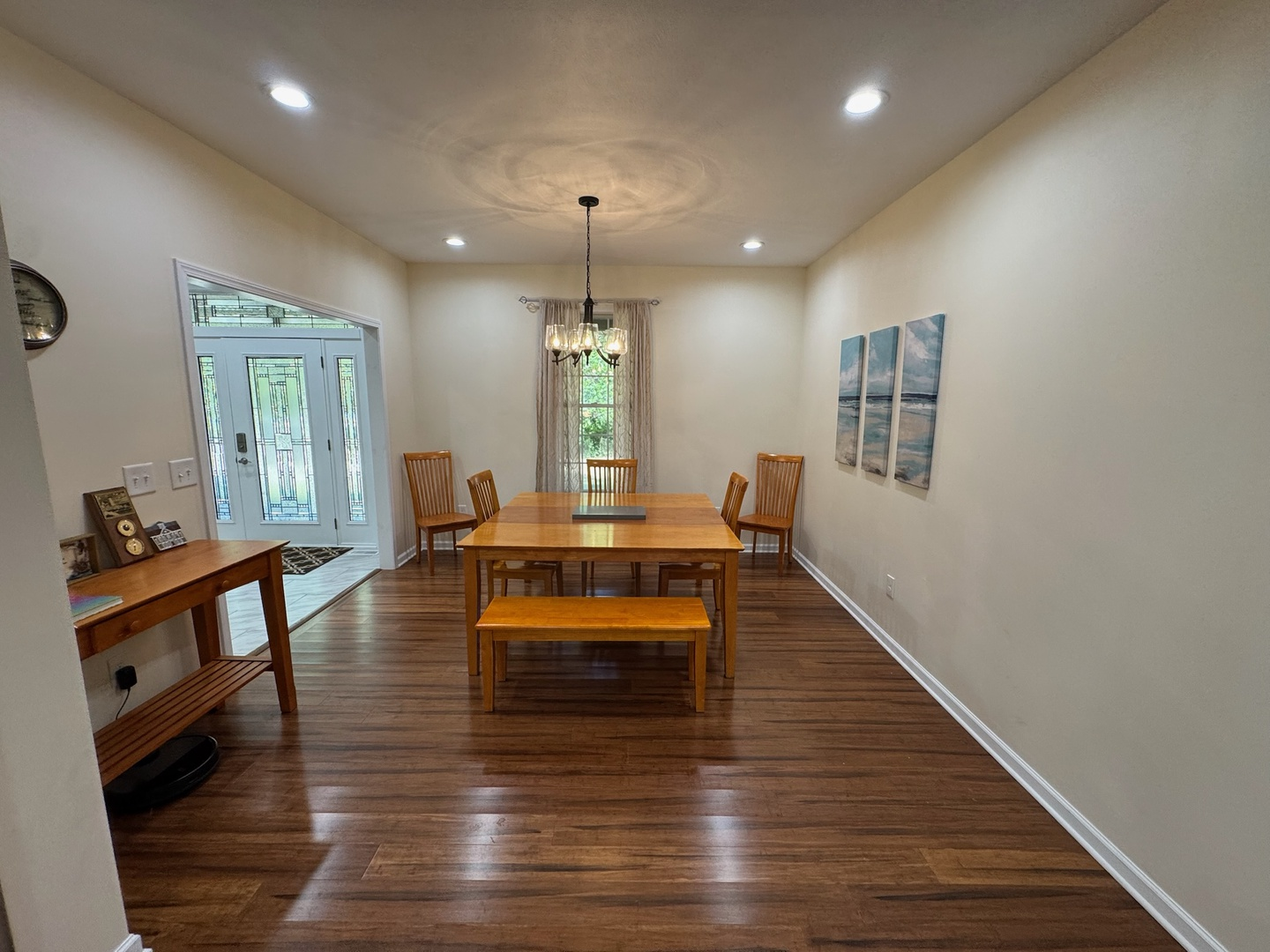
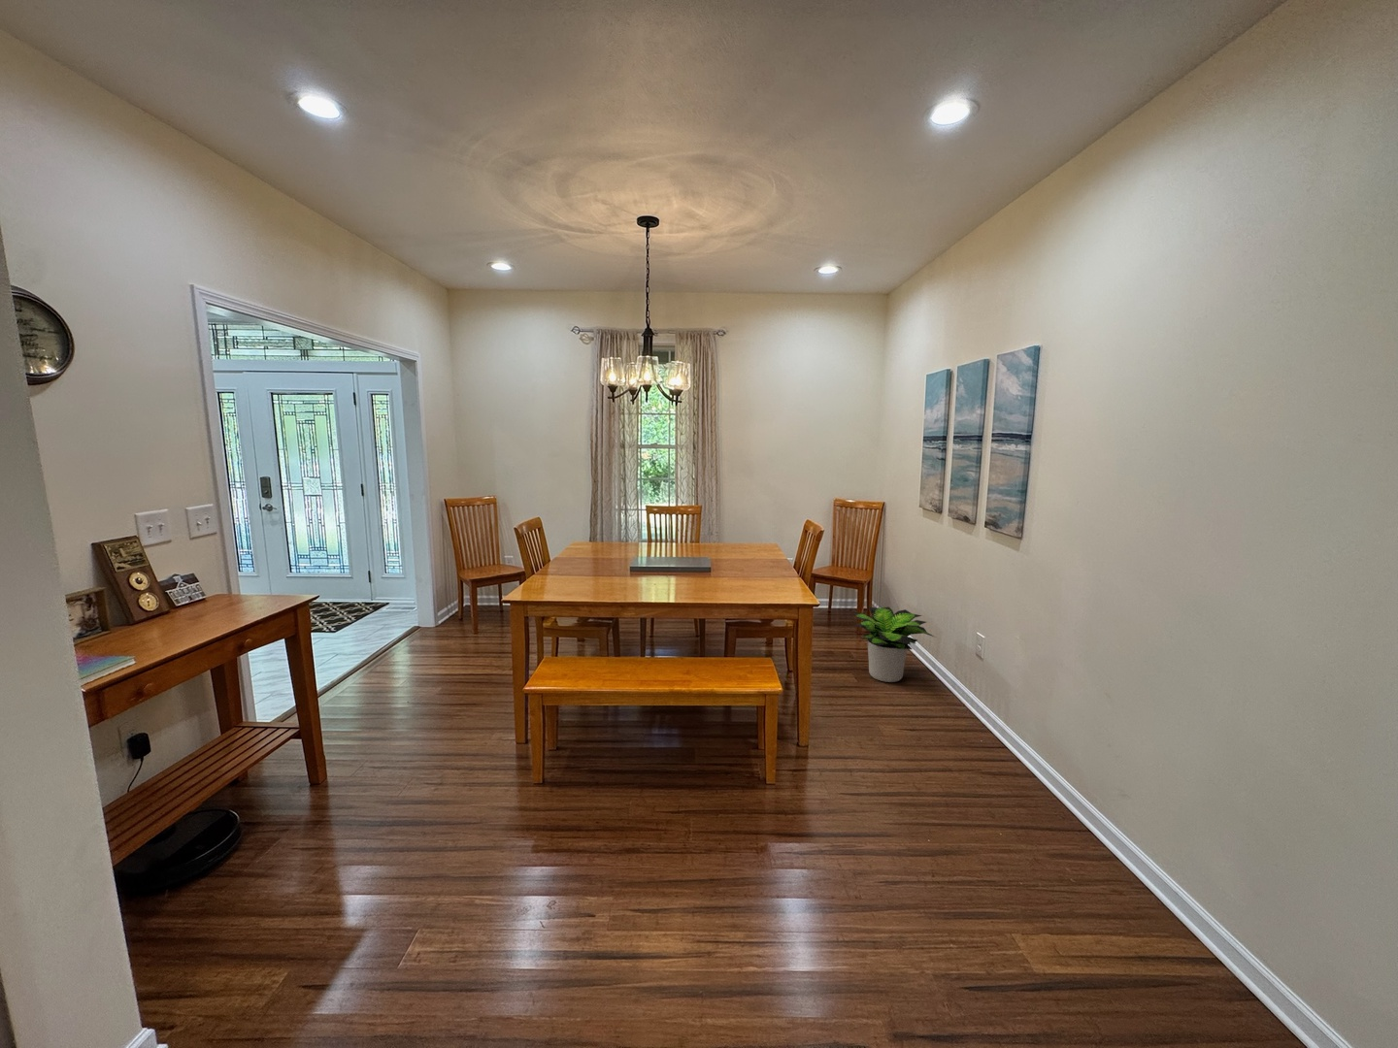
+ potted plant [851,605,937,684]
